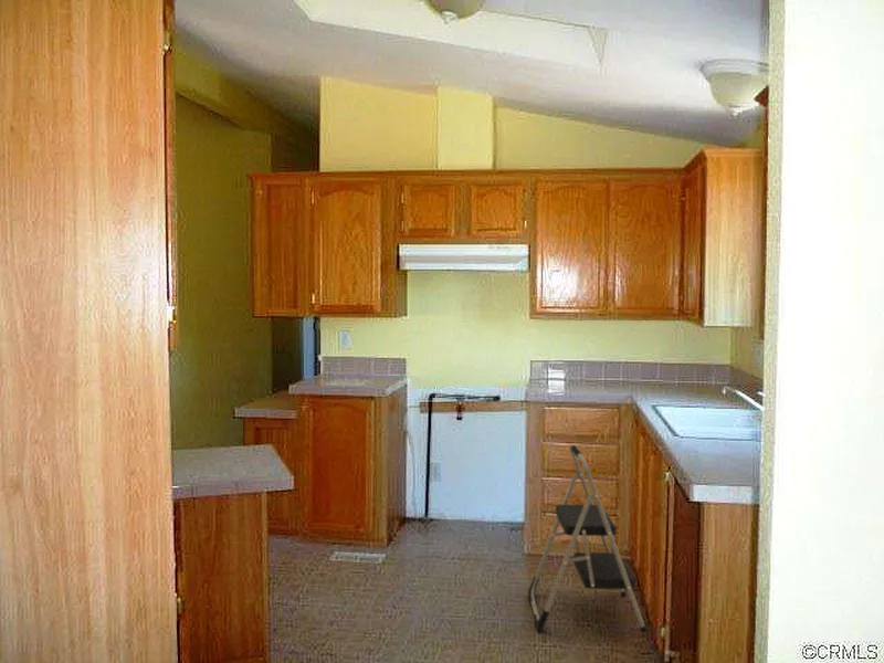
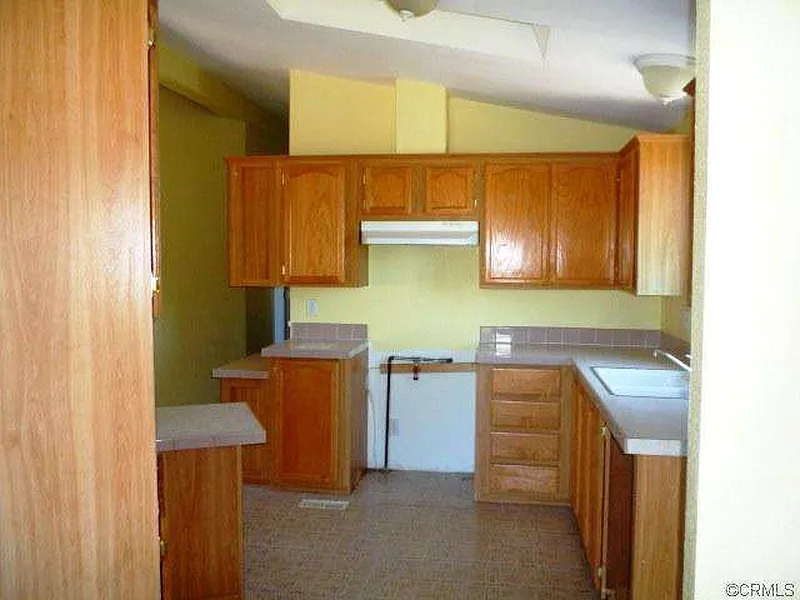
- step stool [527,443,649,633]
